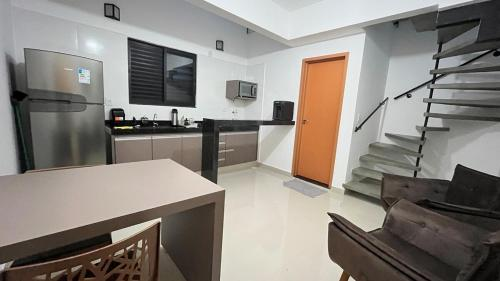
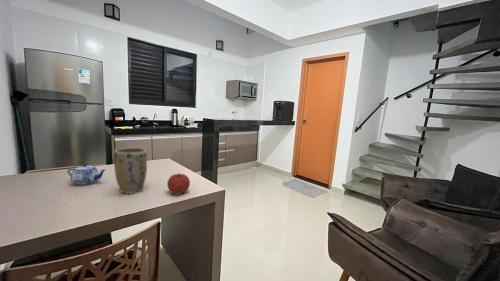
+ teapot [66,163,106,186]
+ fruit [166,172,191,195]
+ plant pot [113,147,148,194]
